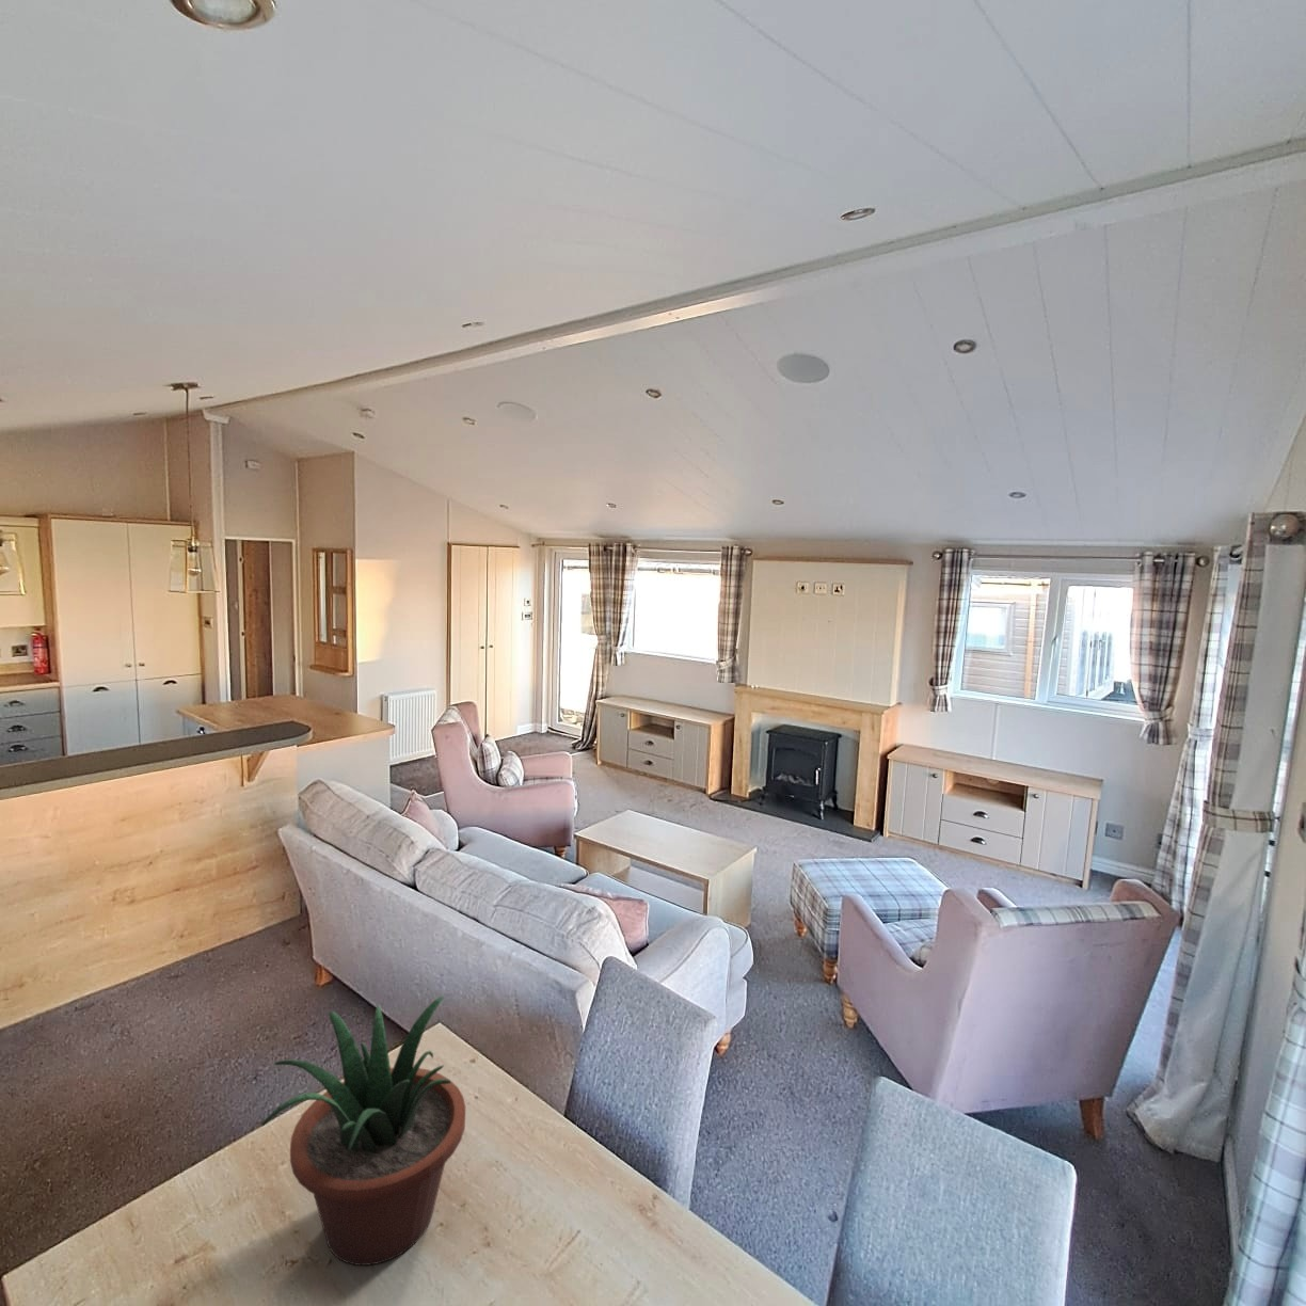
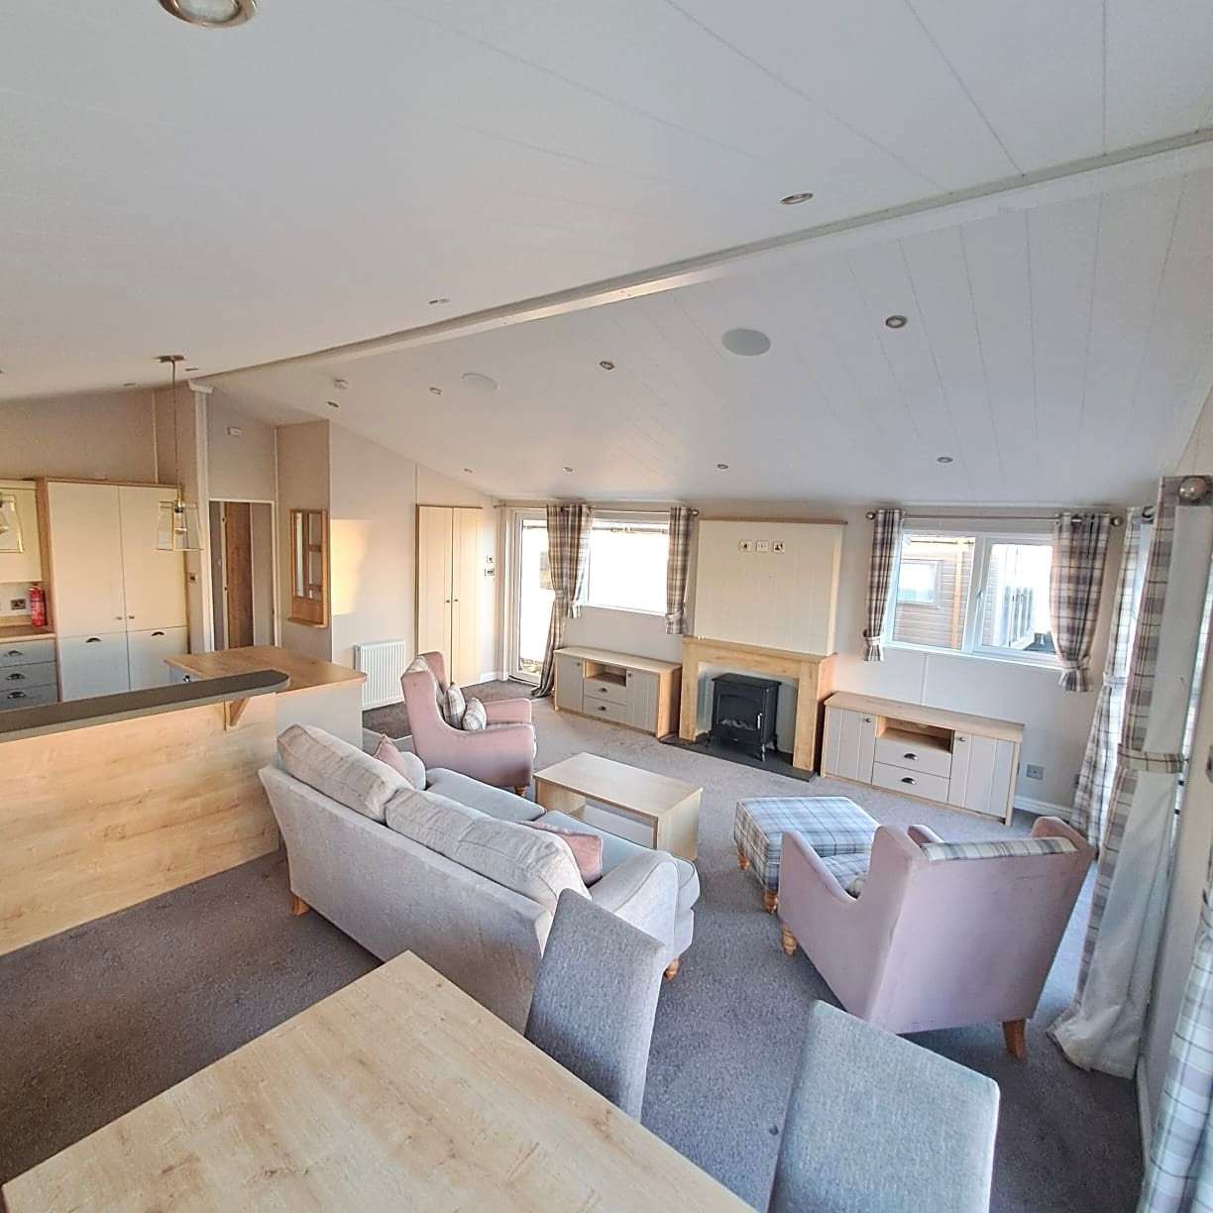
- potted plant [260,995,466,1267]
